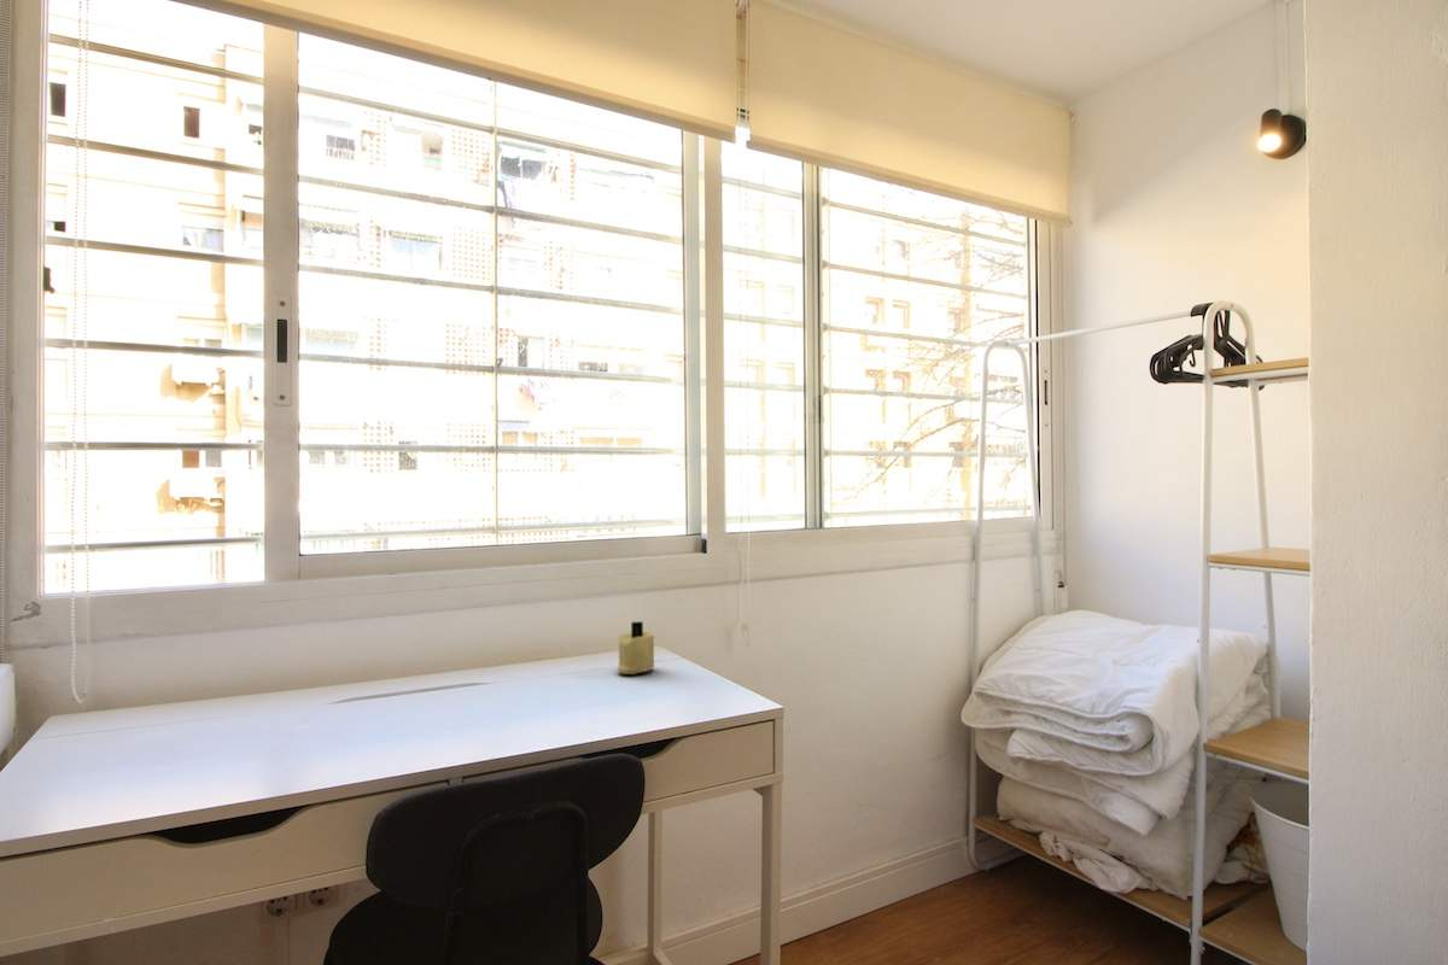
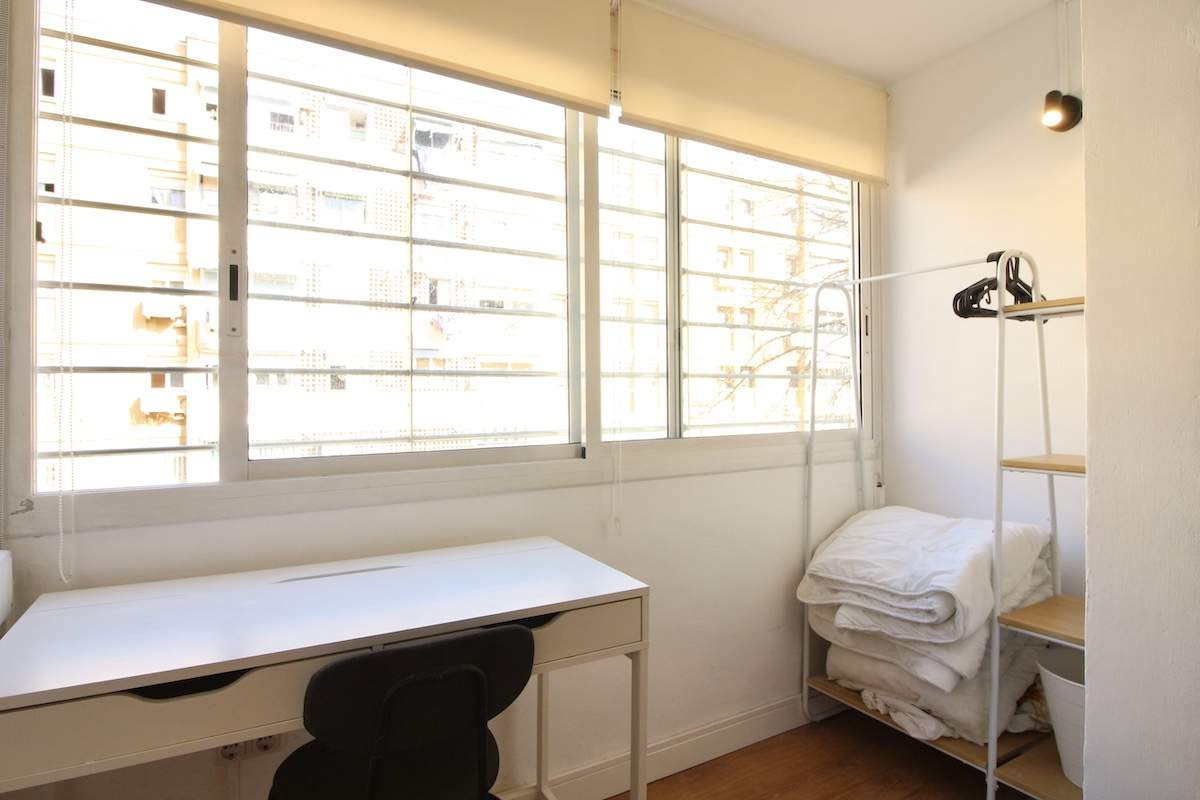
- candle [617,620,655,676]
